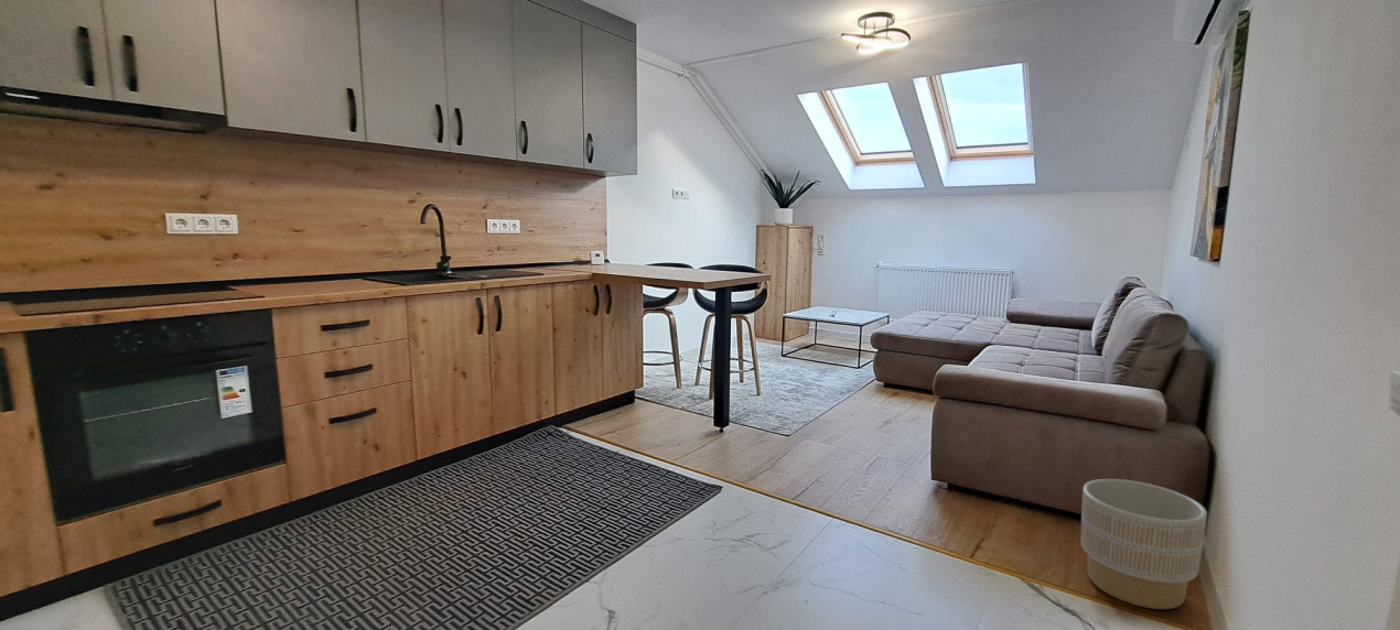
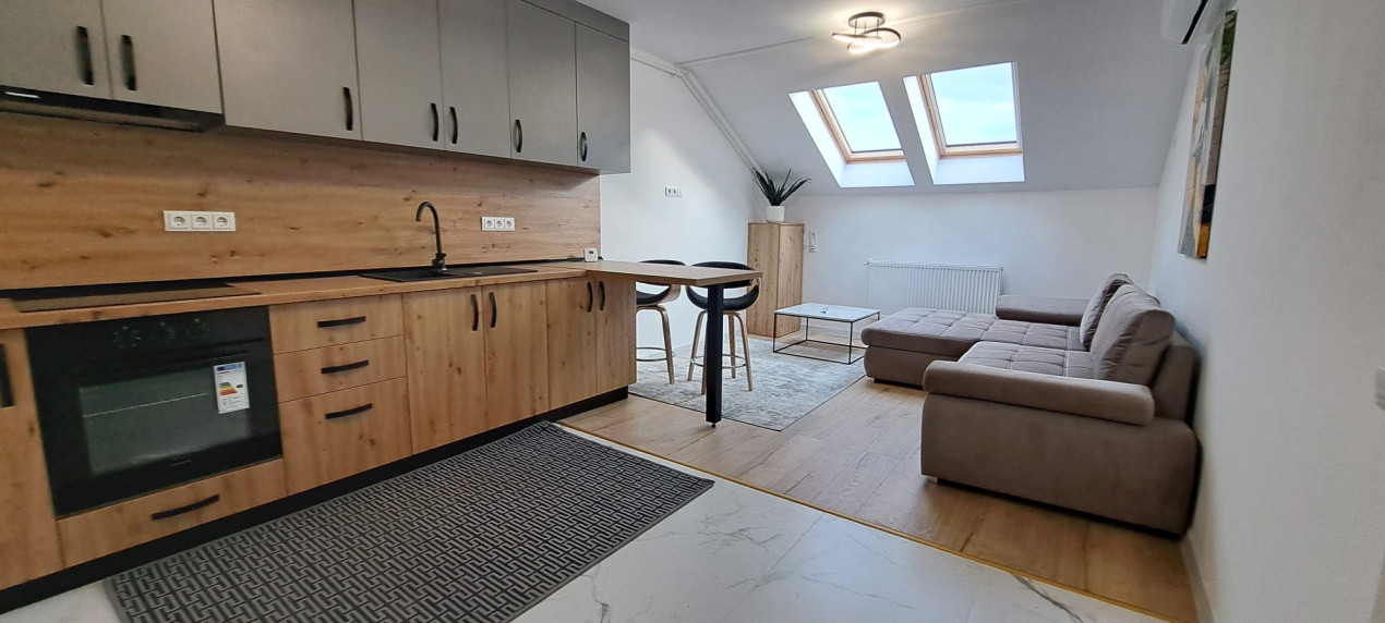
- planter [1080,478,1208,610]
